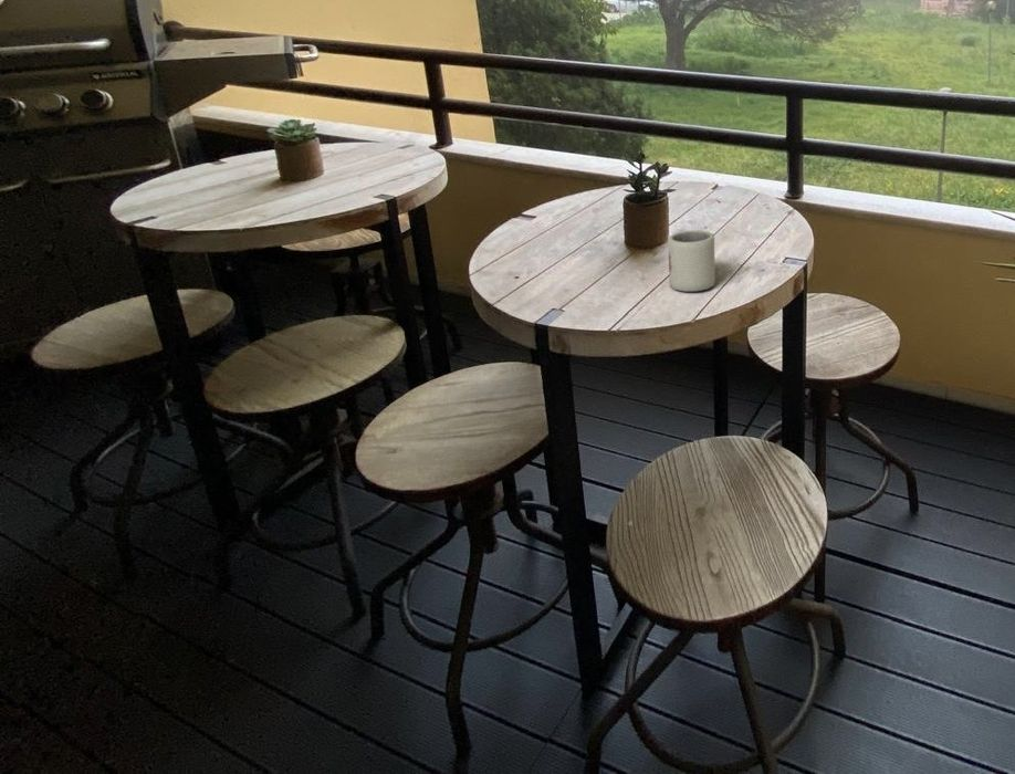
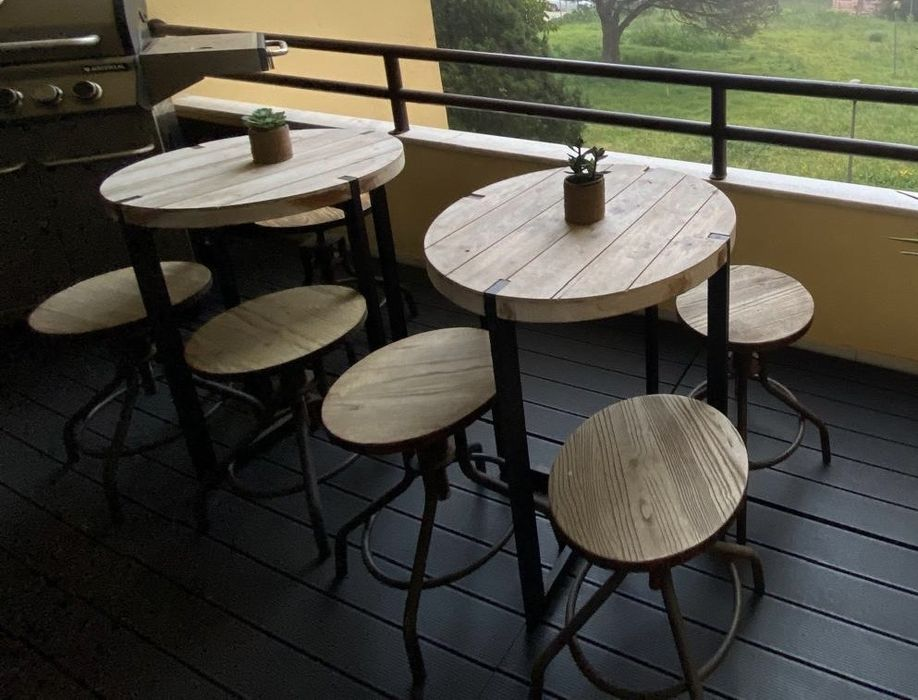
- cup [667,229,716,293]
